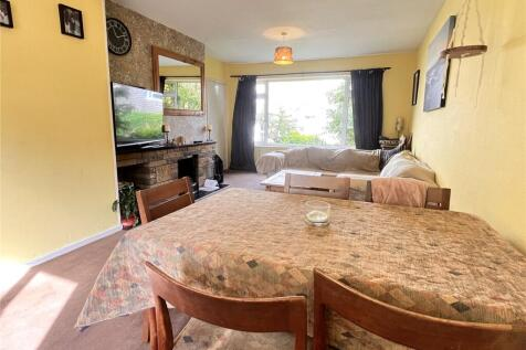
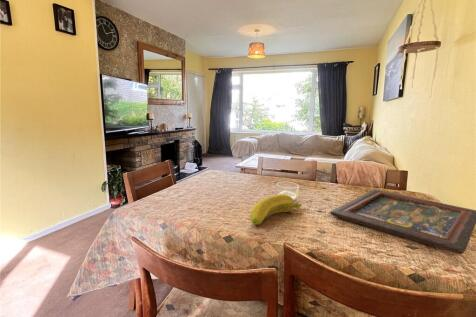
+ fruit [250,193,303,226]
+ religious icon [329,188,476,255]
